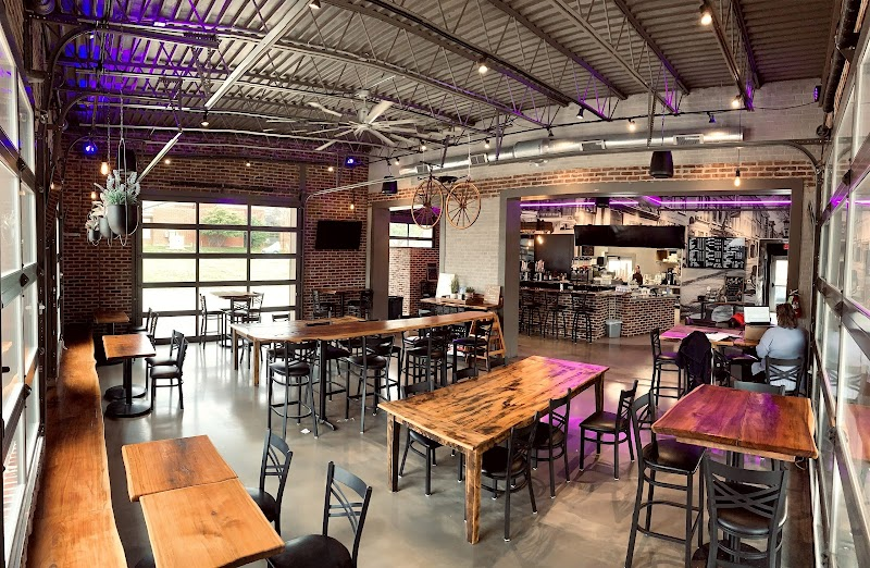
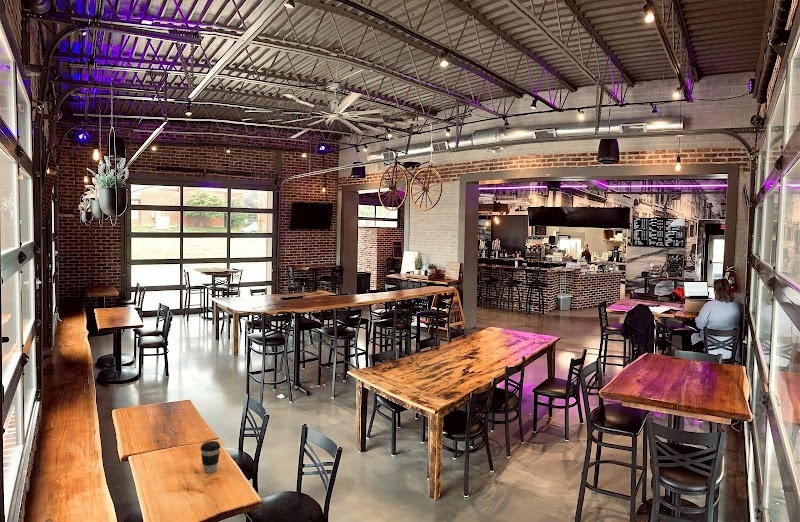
+ coffee cup [199,440,221,474]
